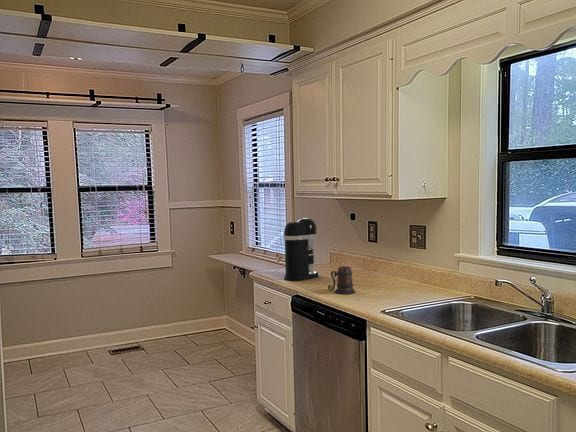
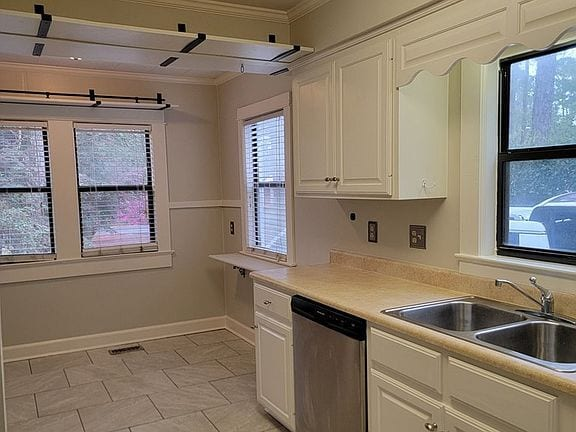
- coffee maker [282,217,319,282]
- mug [327,265,357,295]
